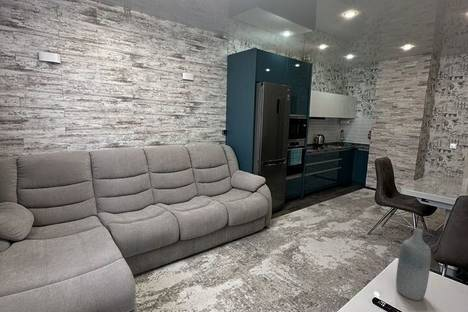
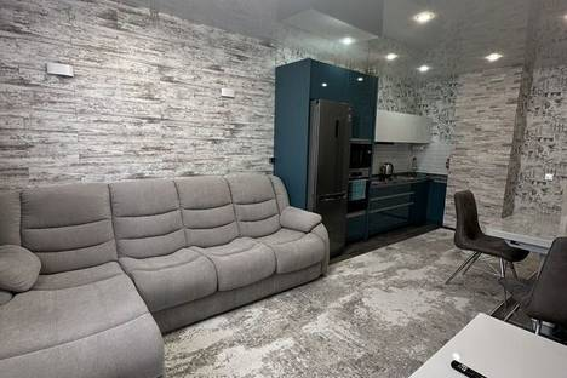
- bottle [395,227,432,301]
